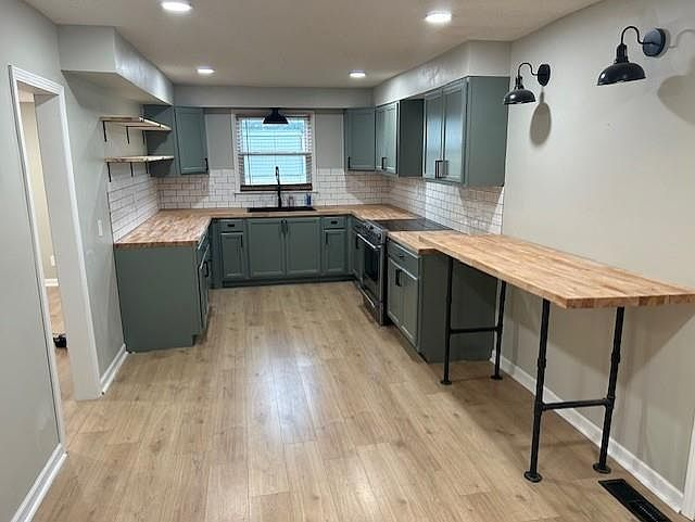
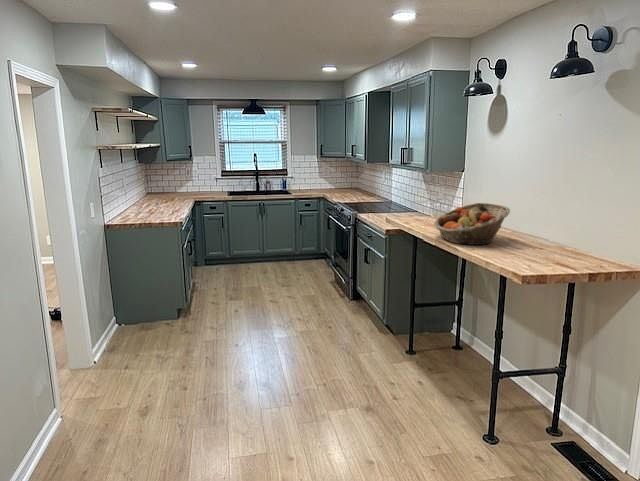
+ fruit basket [433,202,511,246]
